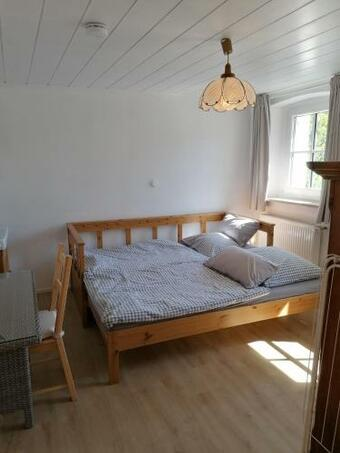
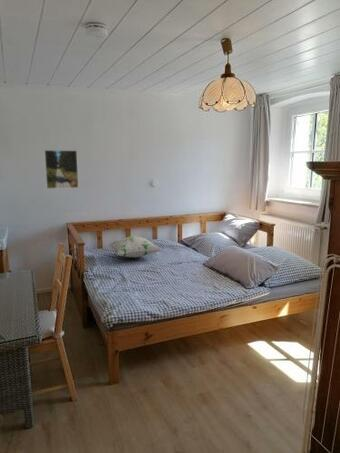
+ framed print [43,149,80,190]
+ decorative pillow [107,235,163,259]
